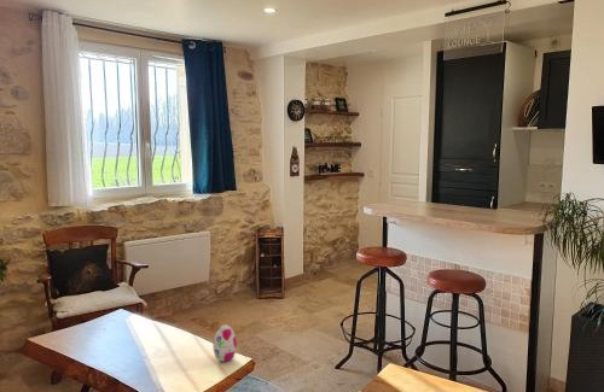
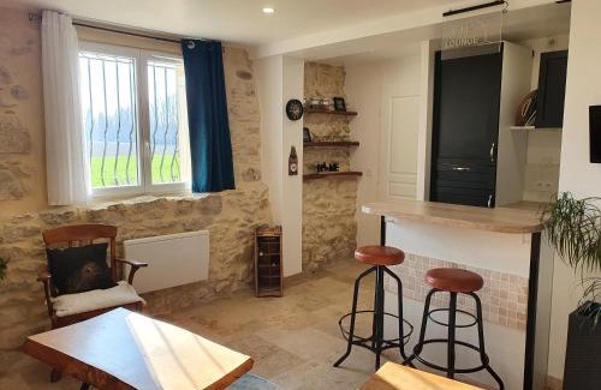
- decorative egg [211,323,238,362]
